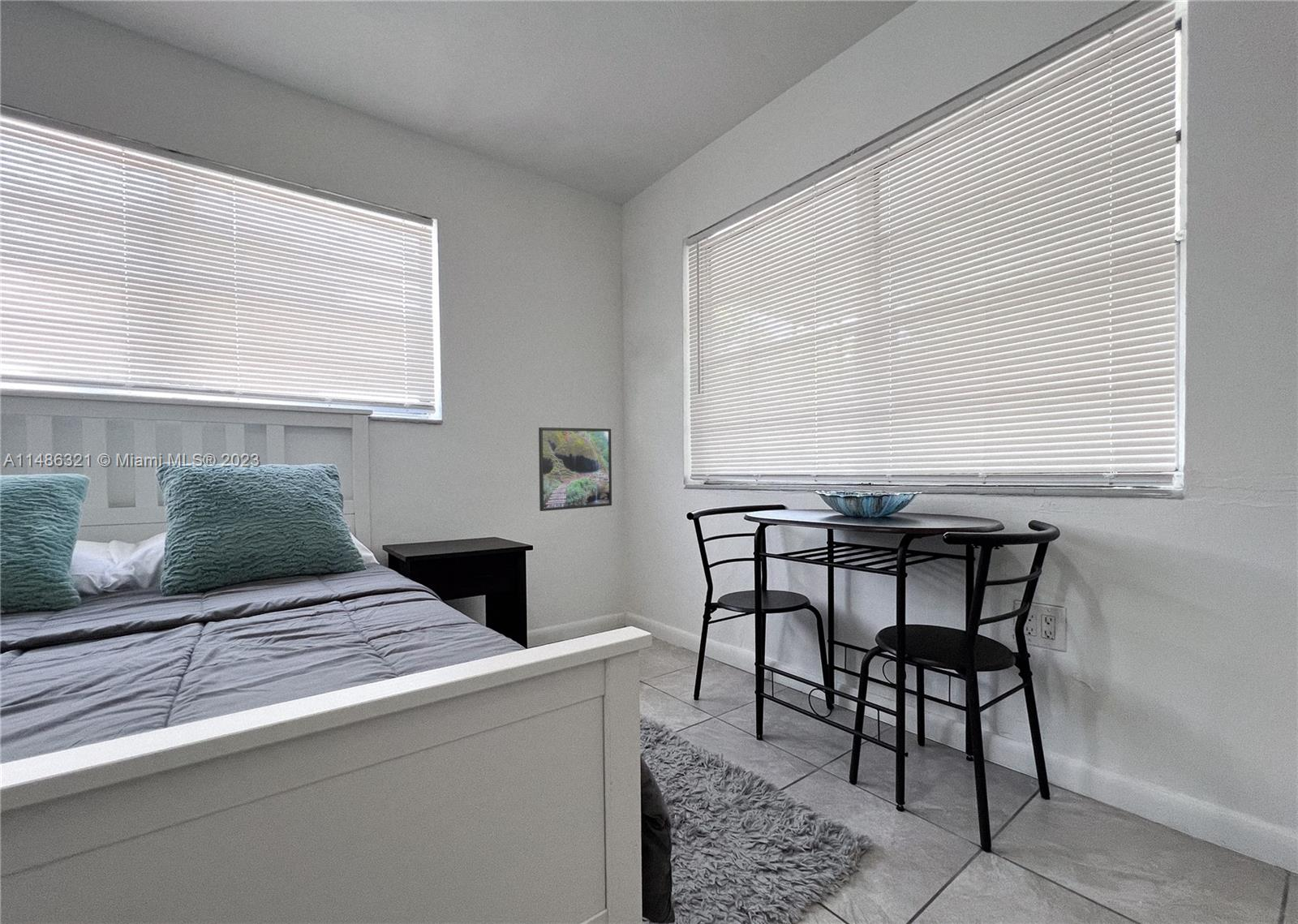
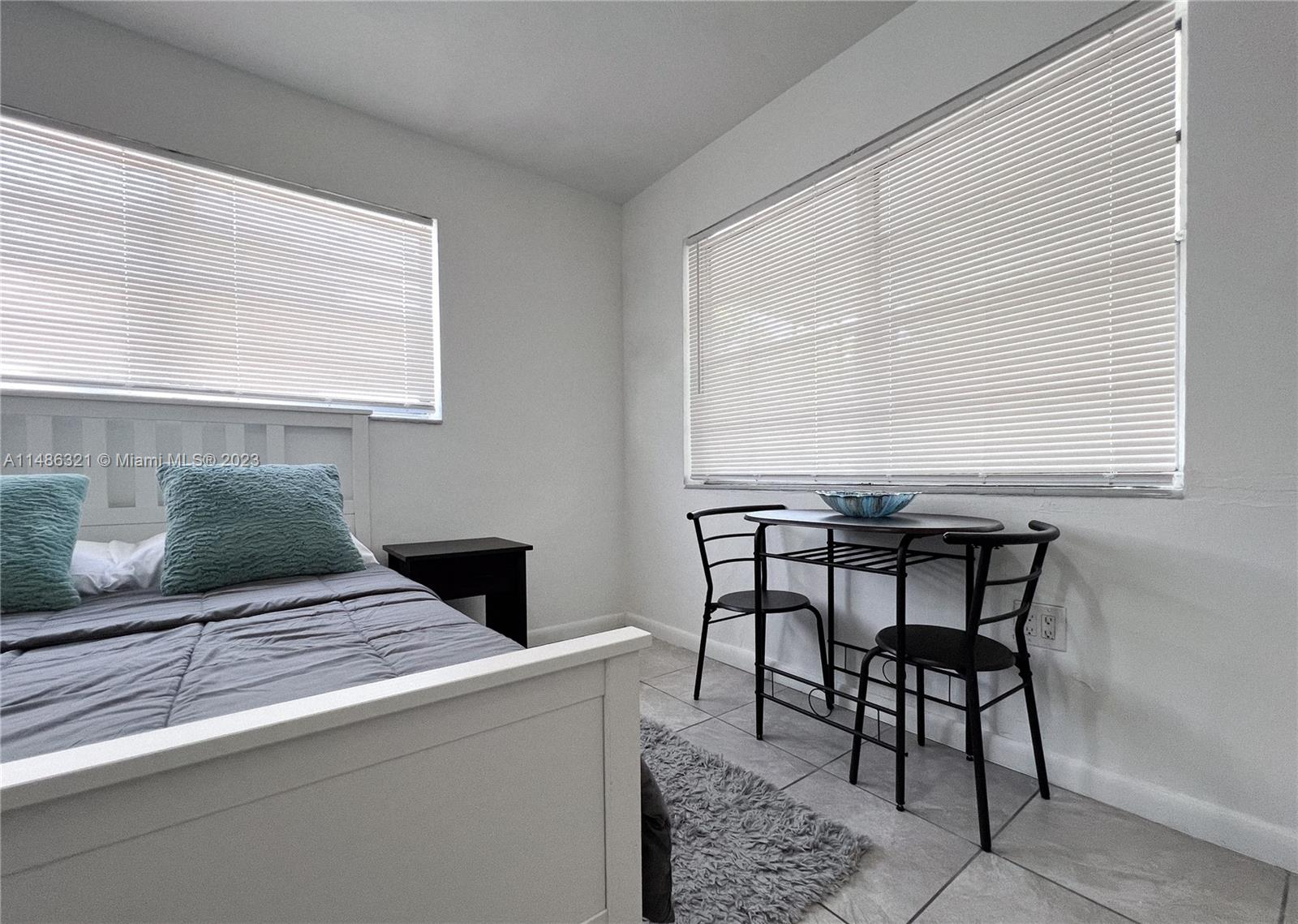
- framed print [538,427,612,512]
